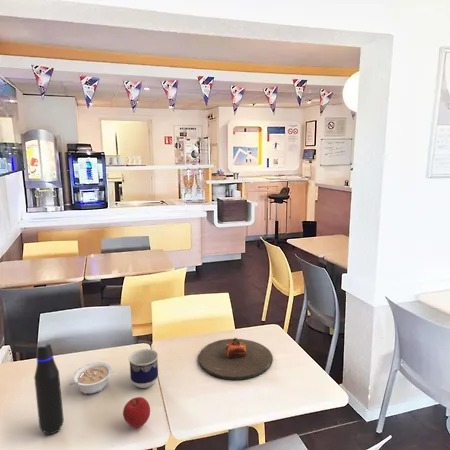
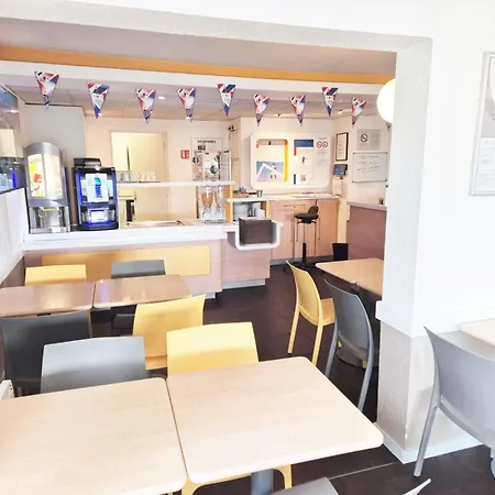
- cup [128,348,159,389]
- legume [68,361,113,395]
- water bottle [33,343,65,436]
- apple [122,396,151,428]
- plate [198,337,274,381]
